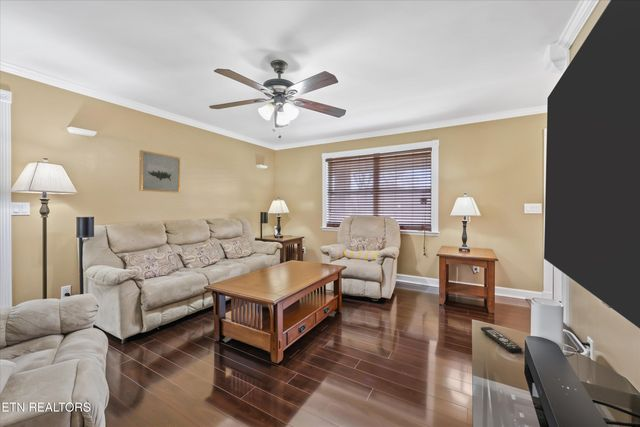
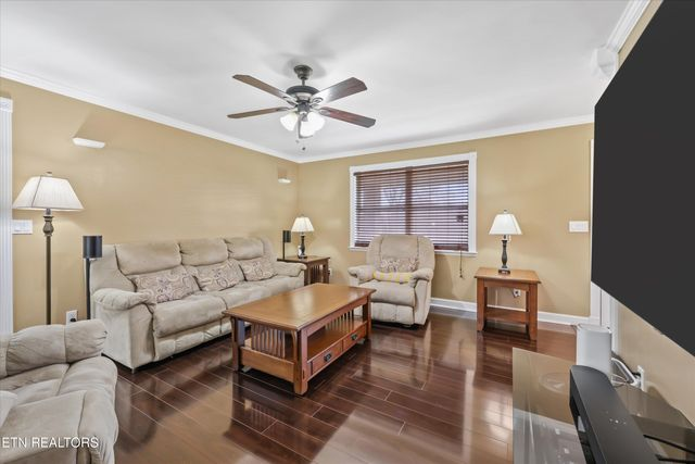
- wall art [138,149,181,194]
- remote control [480,326,523,354]
